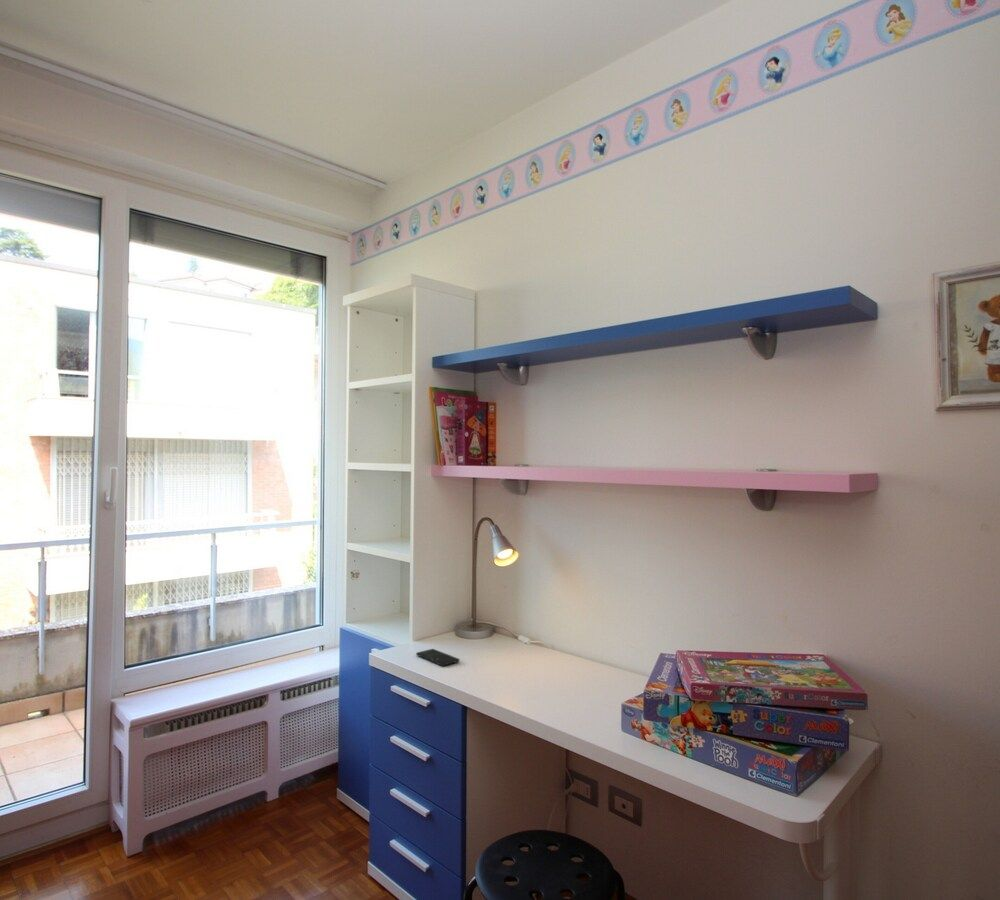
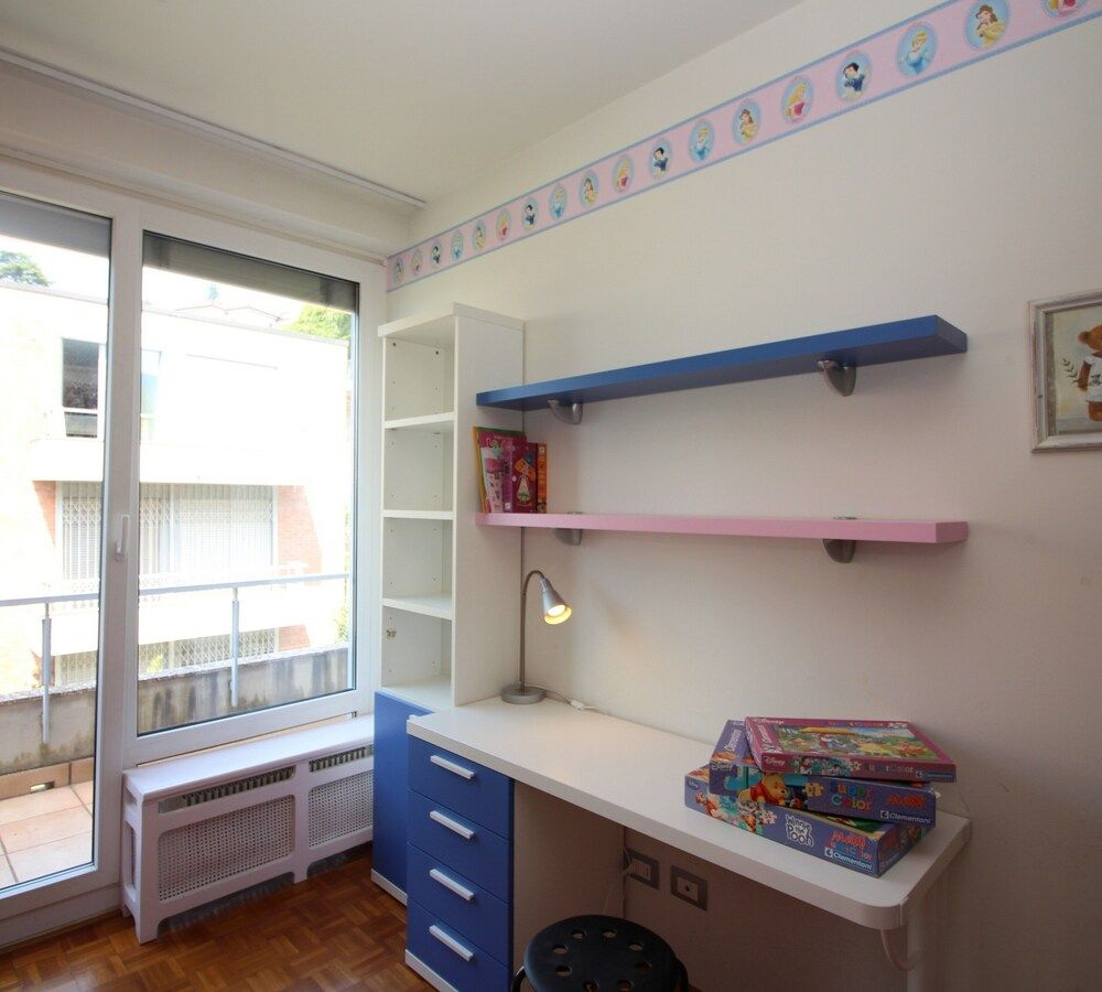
- smartphone [415,648,461,667]
